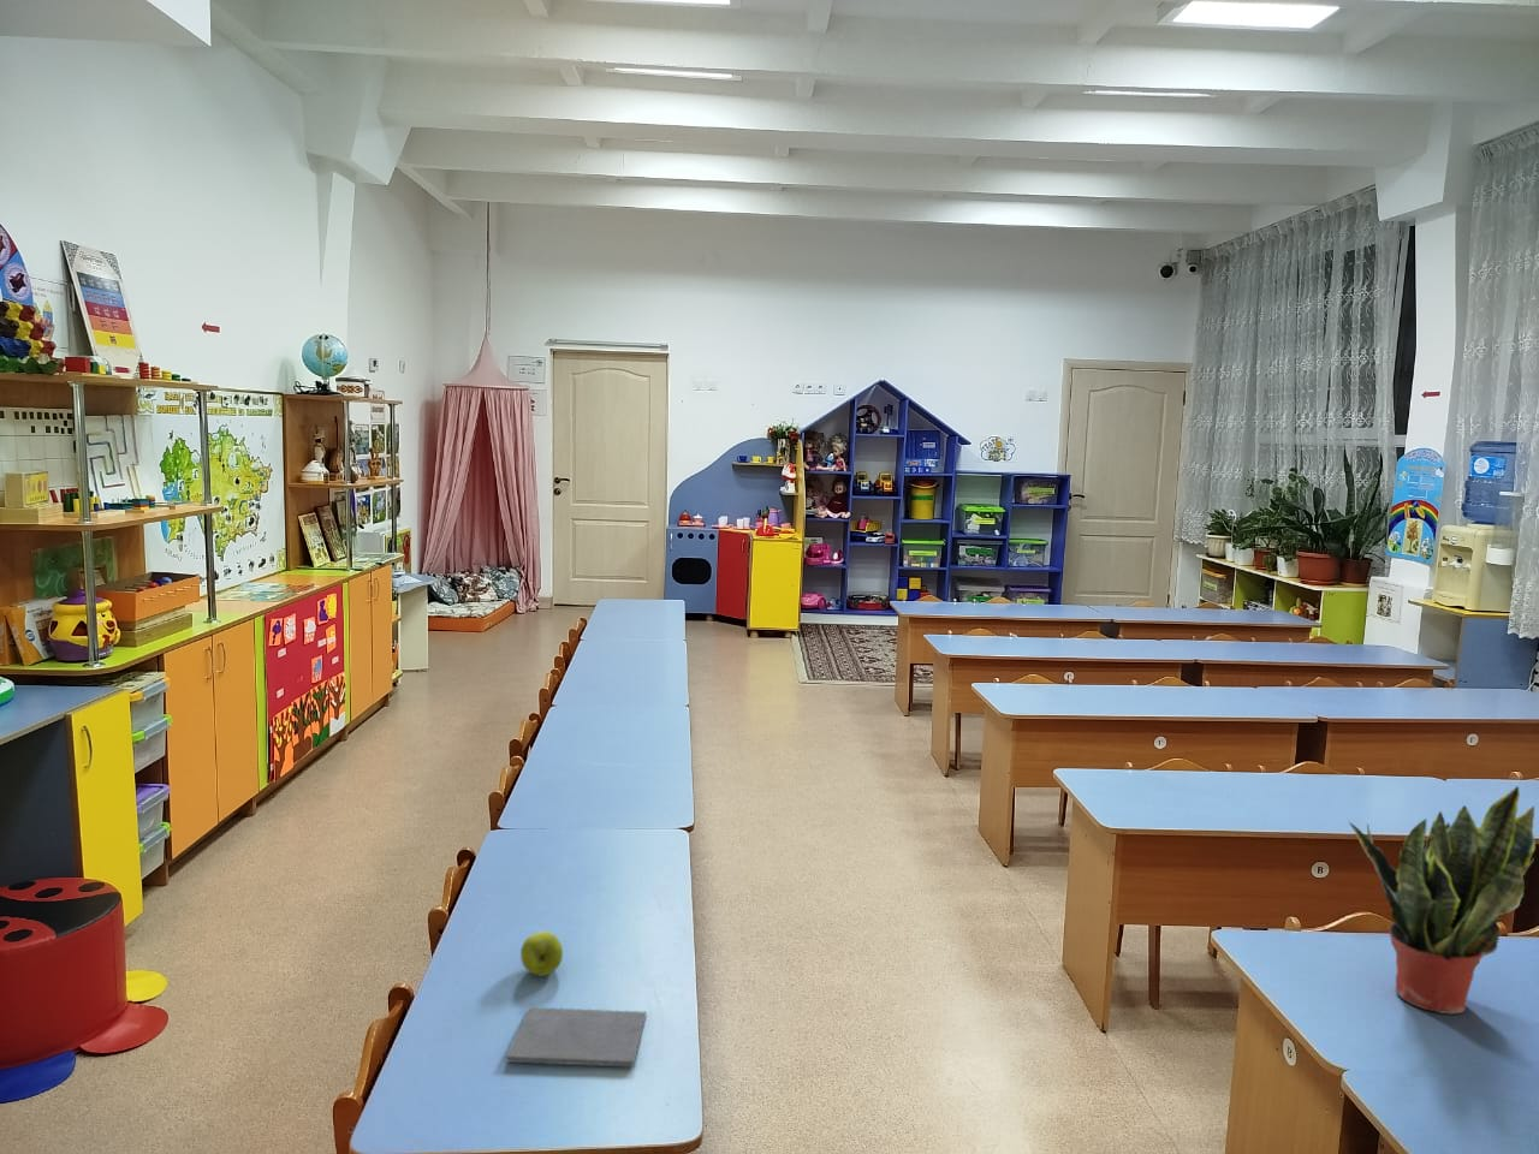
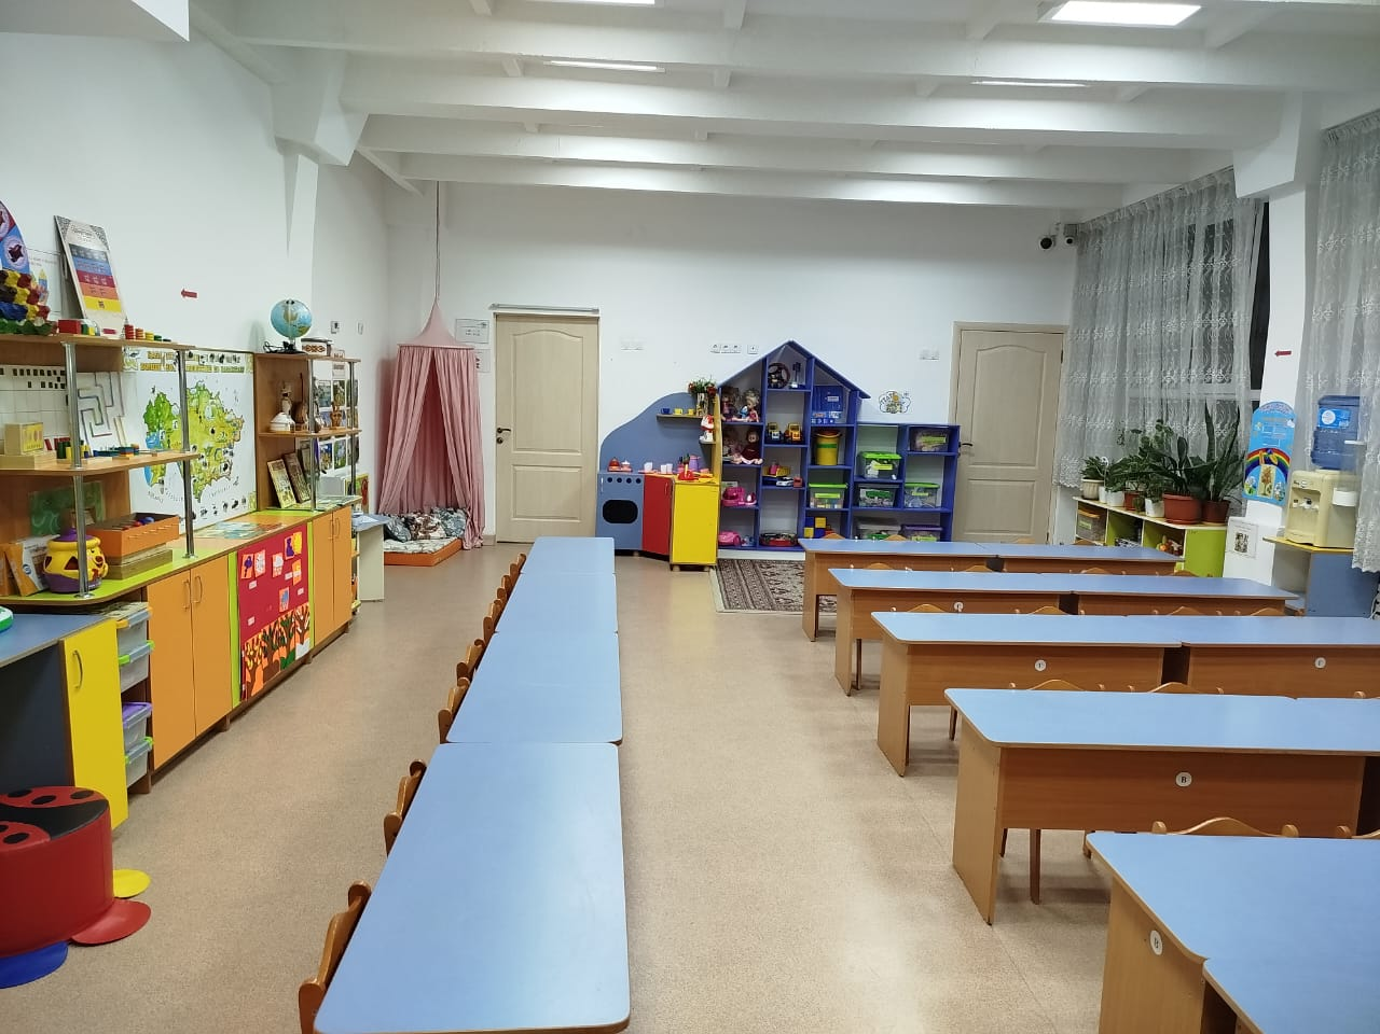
- potted plant [1346,785,1537,1015]
- apple [520,931,563,977]
- notepad [505,1006,647,1069]
